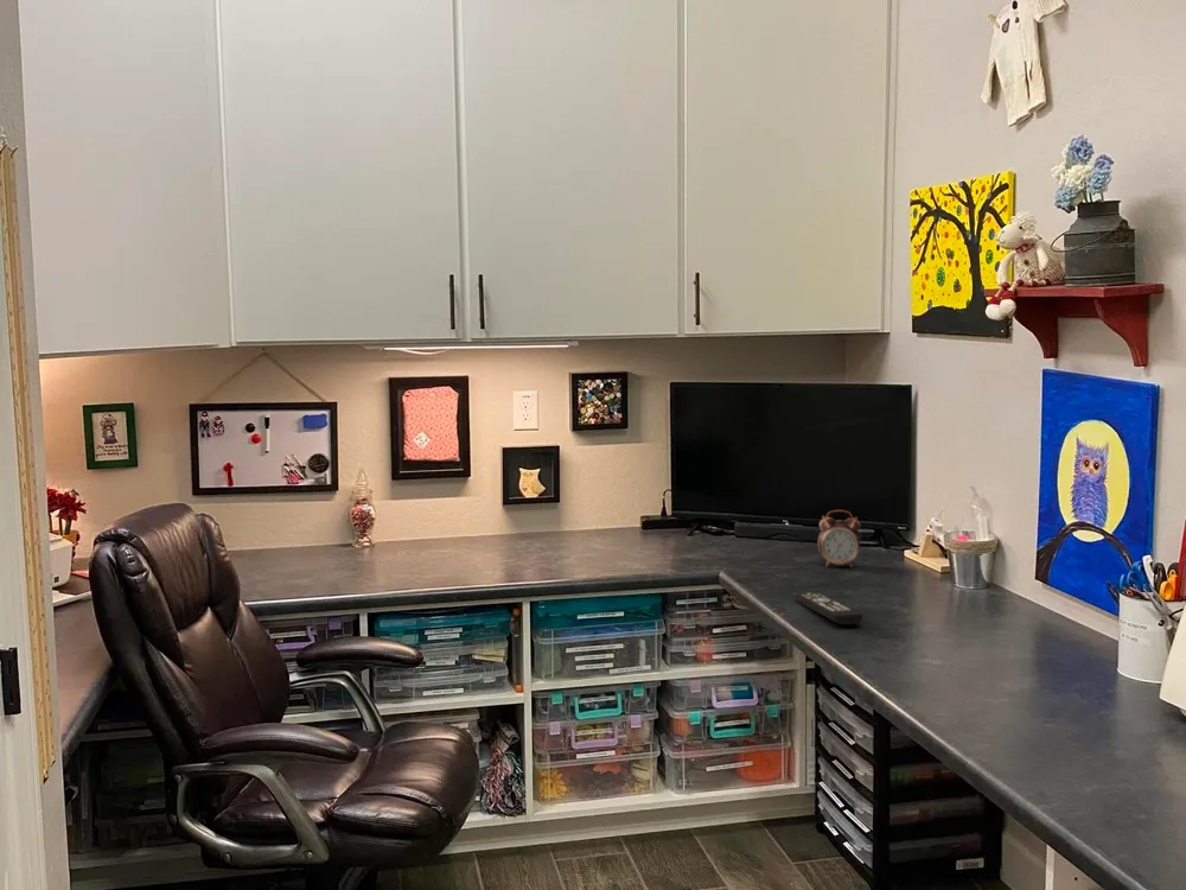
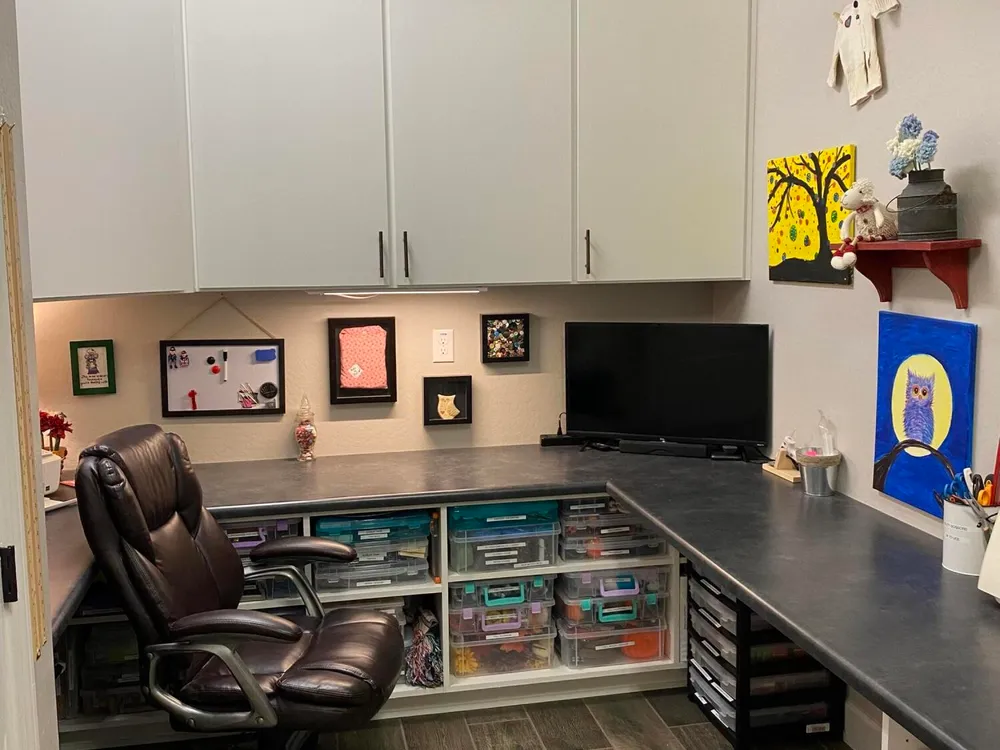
- remote control [793,591,865,625]
- alarm clock [817,509,861,568]
